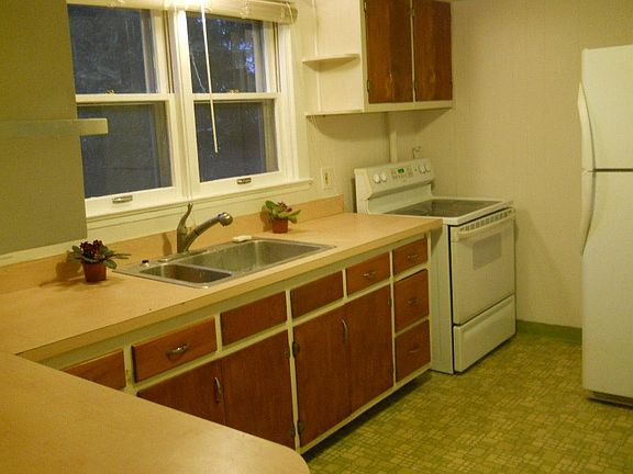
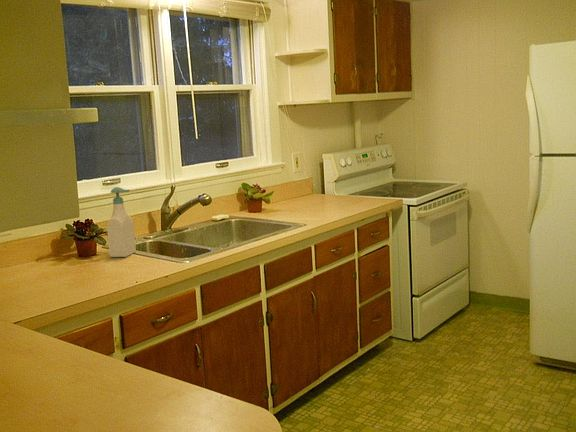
+ soap bottle [106,186,137,258]
